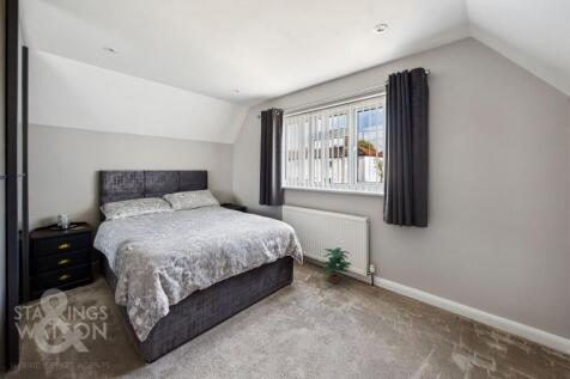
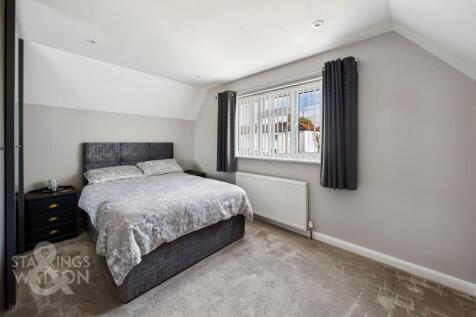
- potted plant [320,246,353,285]
